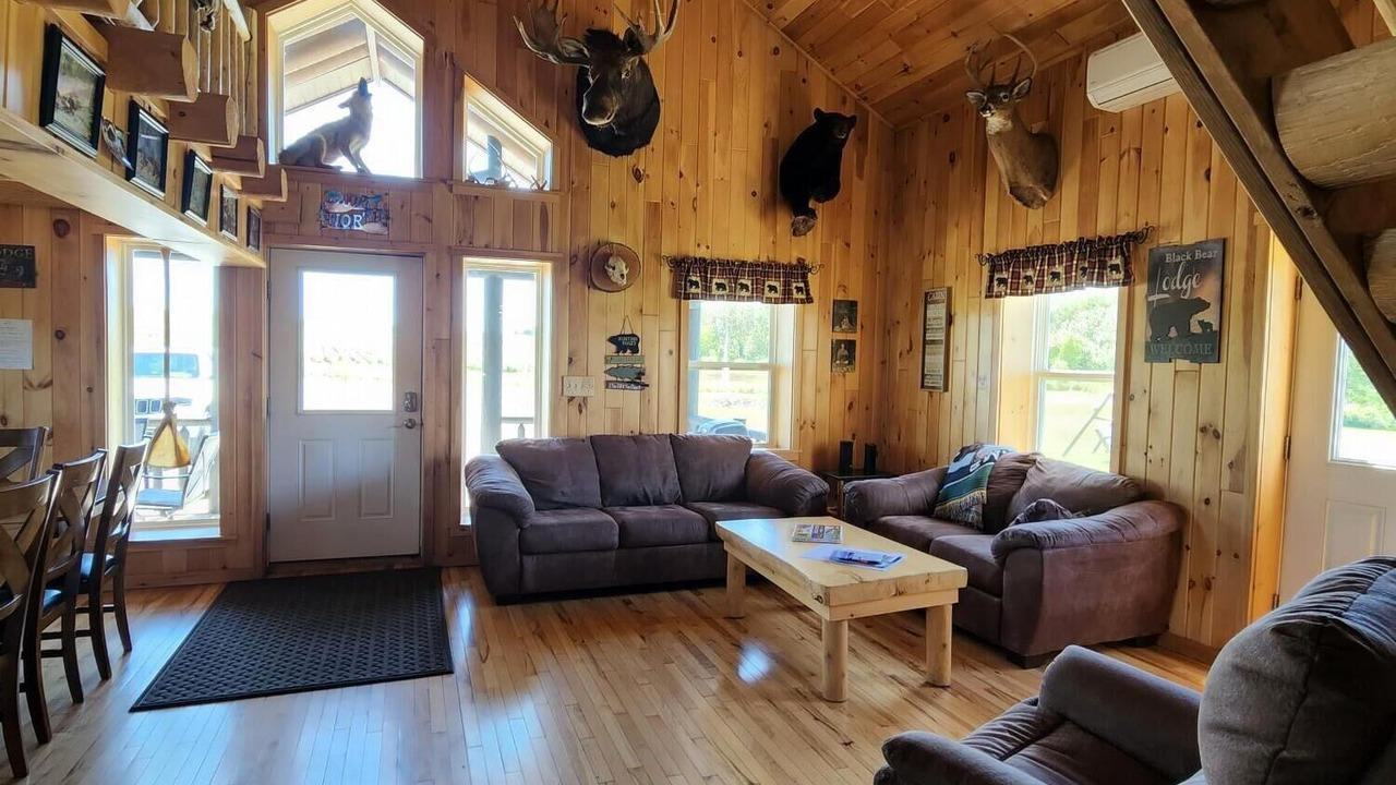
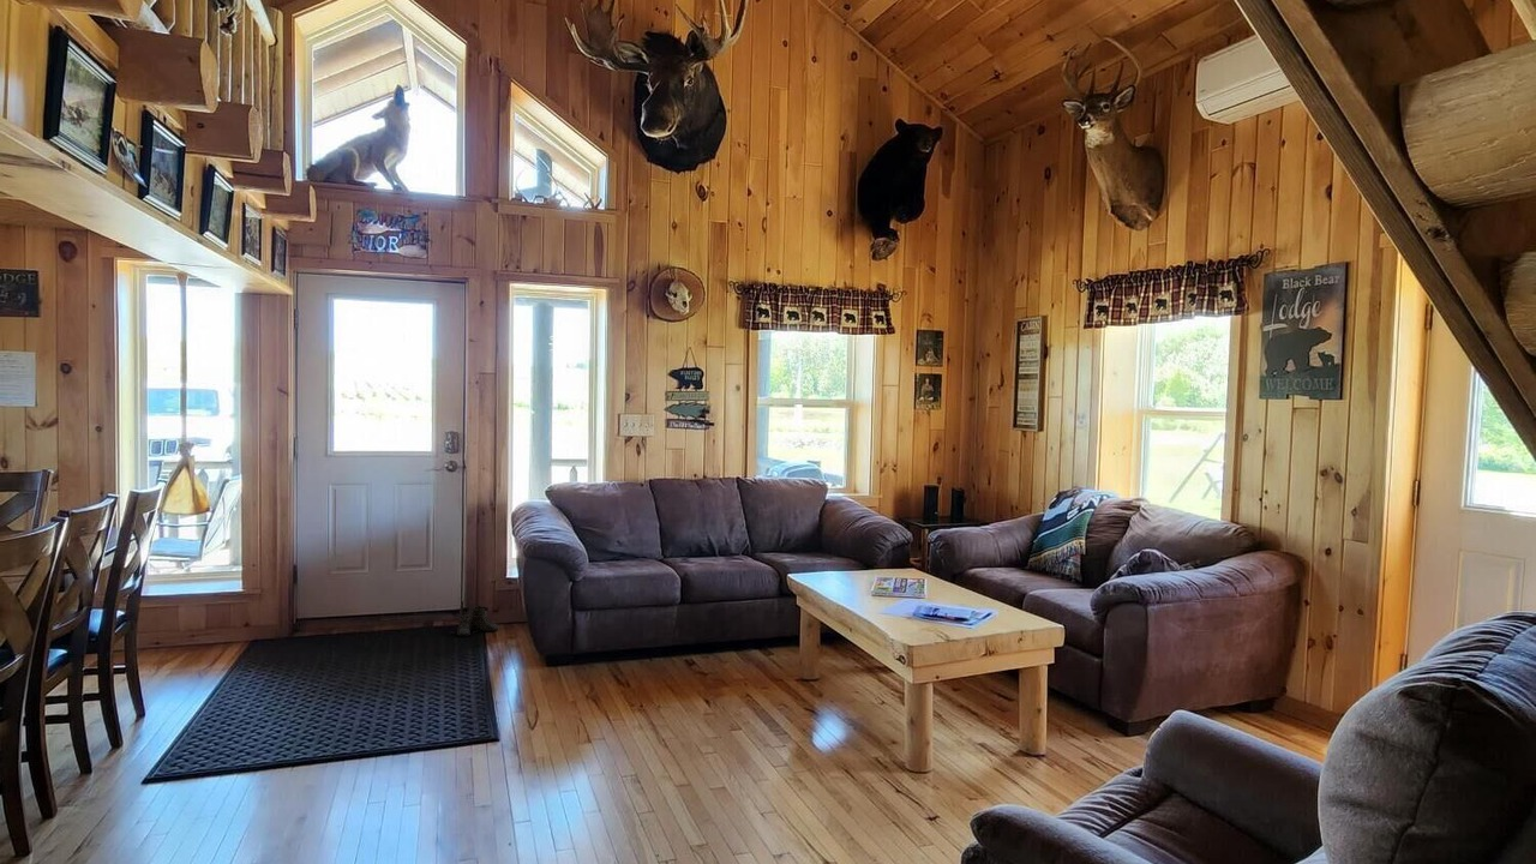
+ boots [456,605,498,637]
